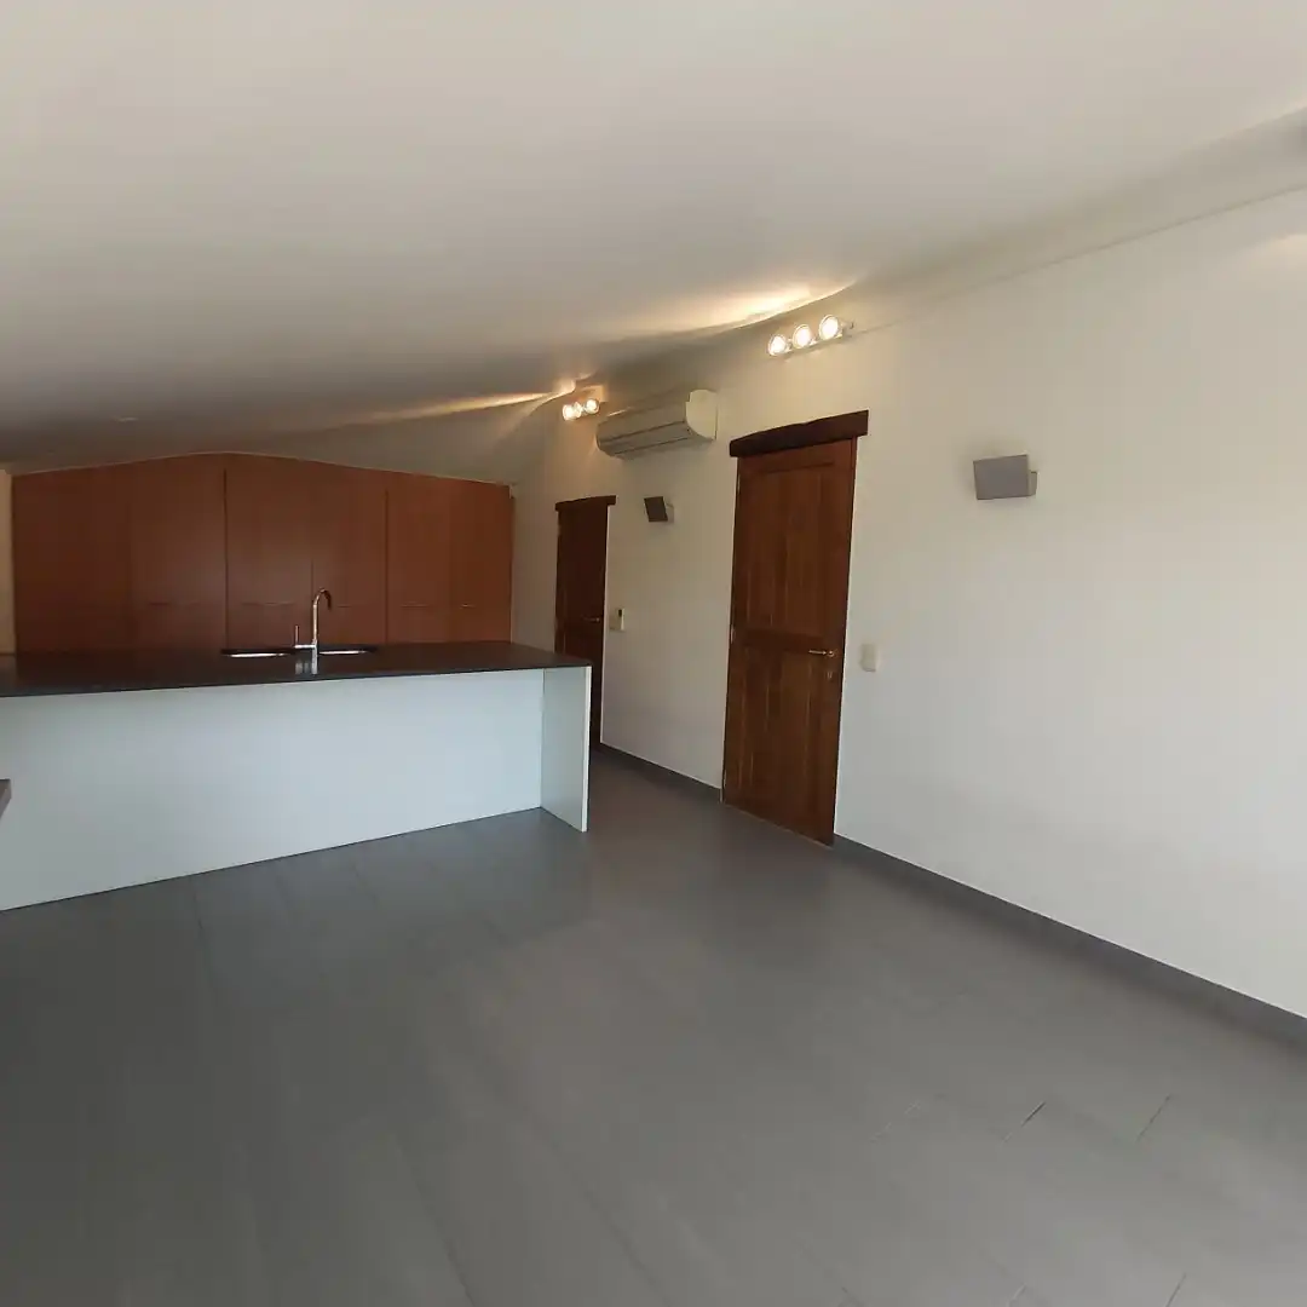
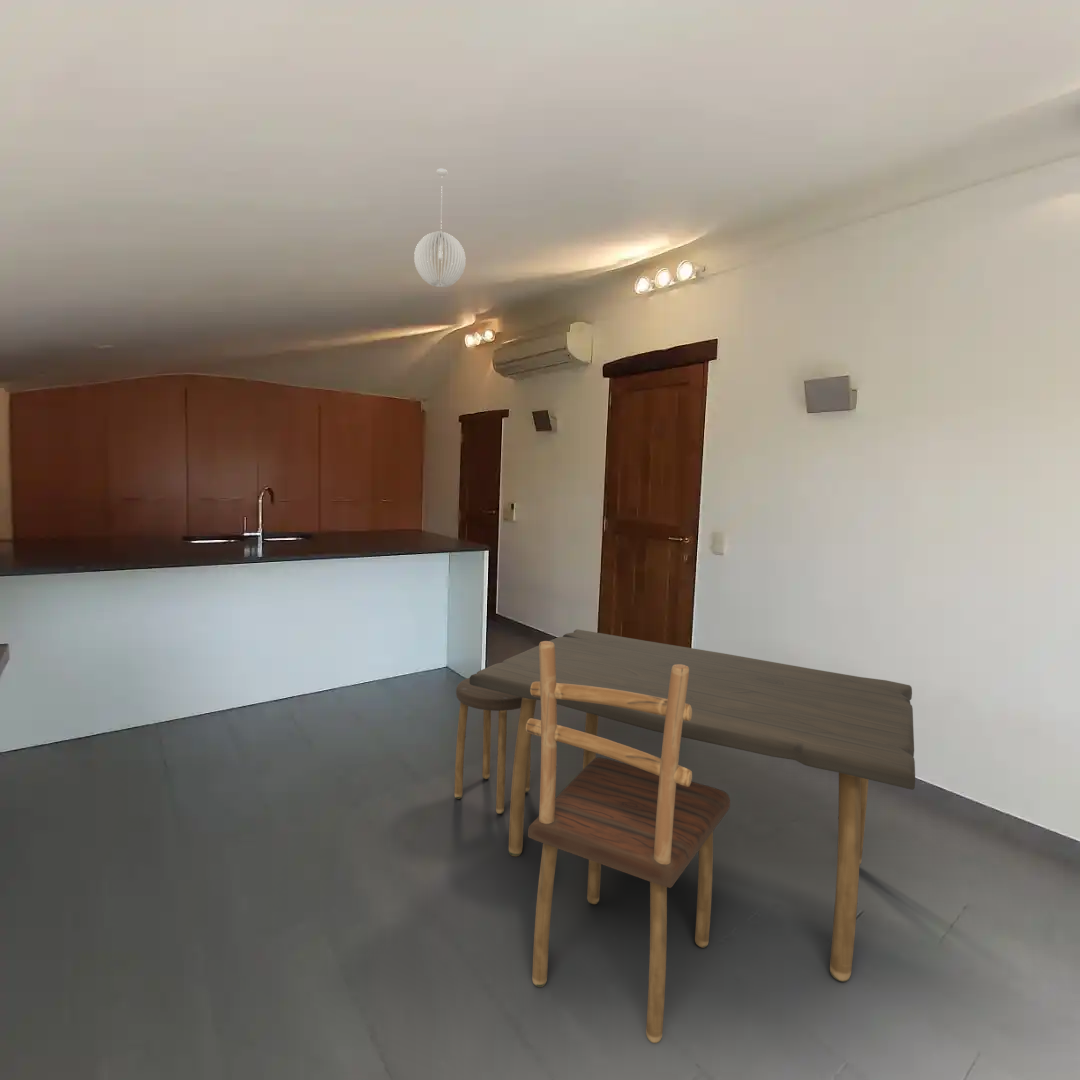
+ dining table [453,628,916,1044]
+ pendant light [413,168,467,288]
